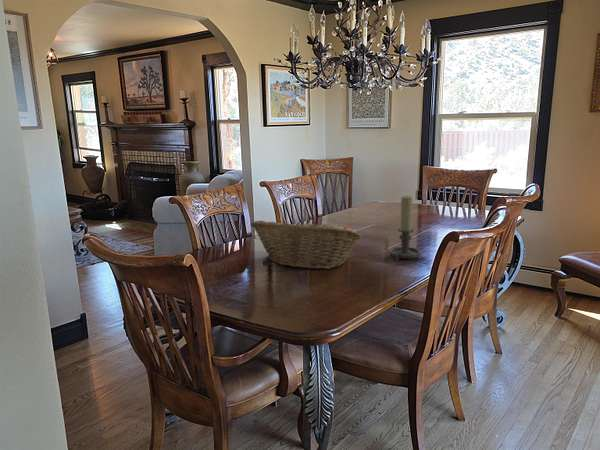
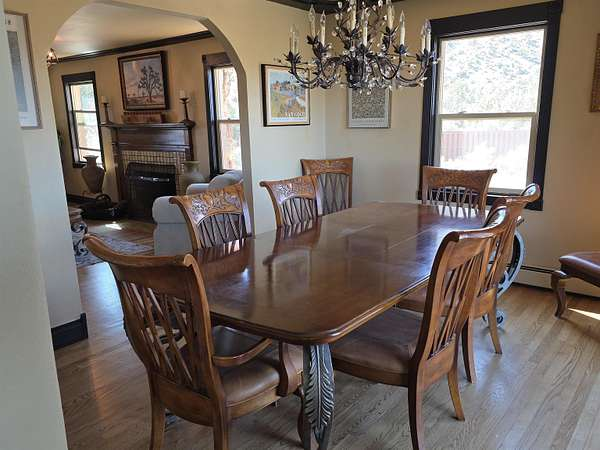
- candle holder [387,195,423,262]
- fruit basket [249,217,363,270]
